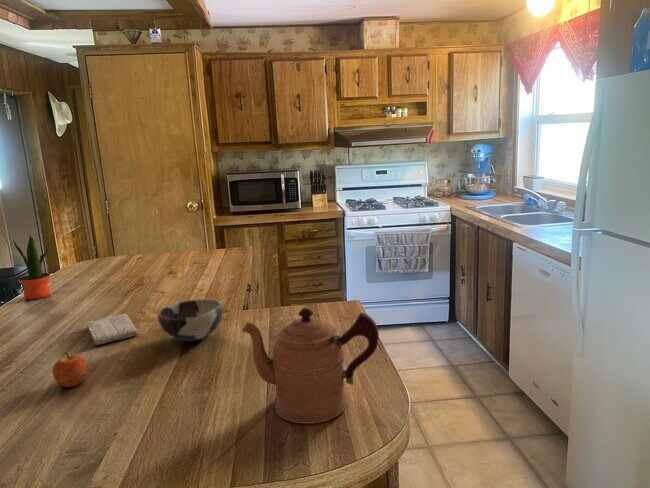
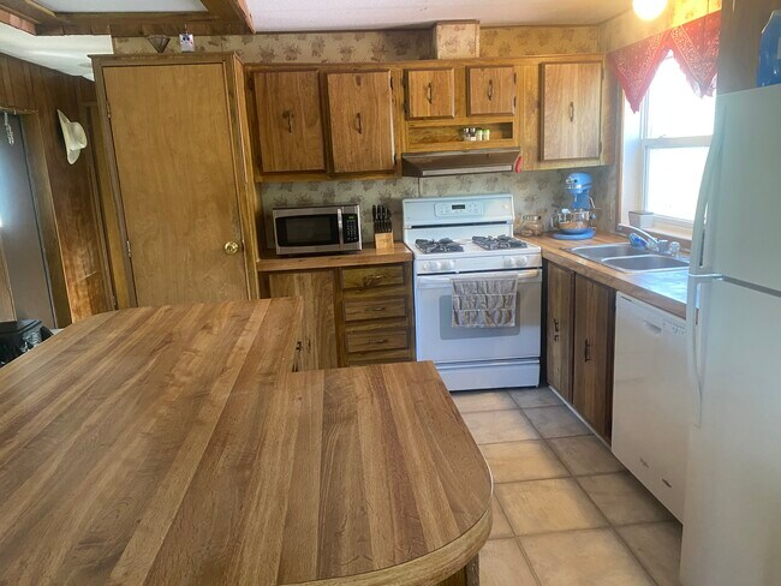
- apple [51,351,88,388]
- bowl [157,298,224,343]
- coffeepot [241,306,380,425]
- washcloth [86,313,139,346]
- potted plant [12,234,52,300]
